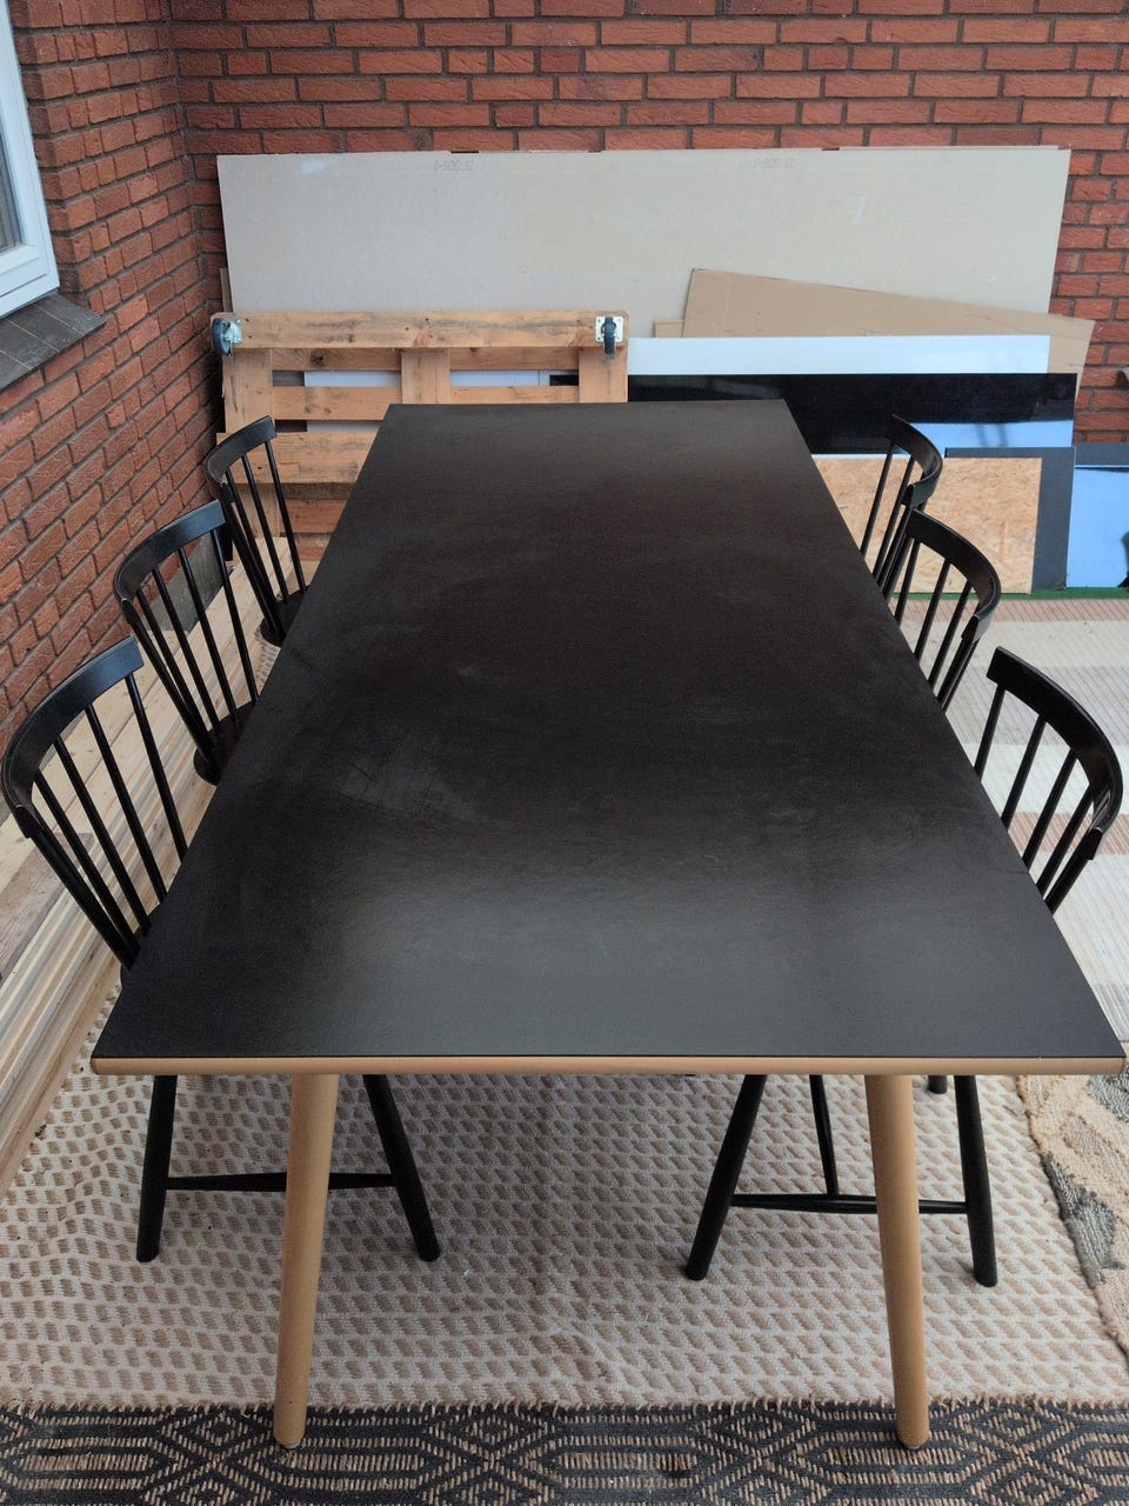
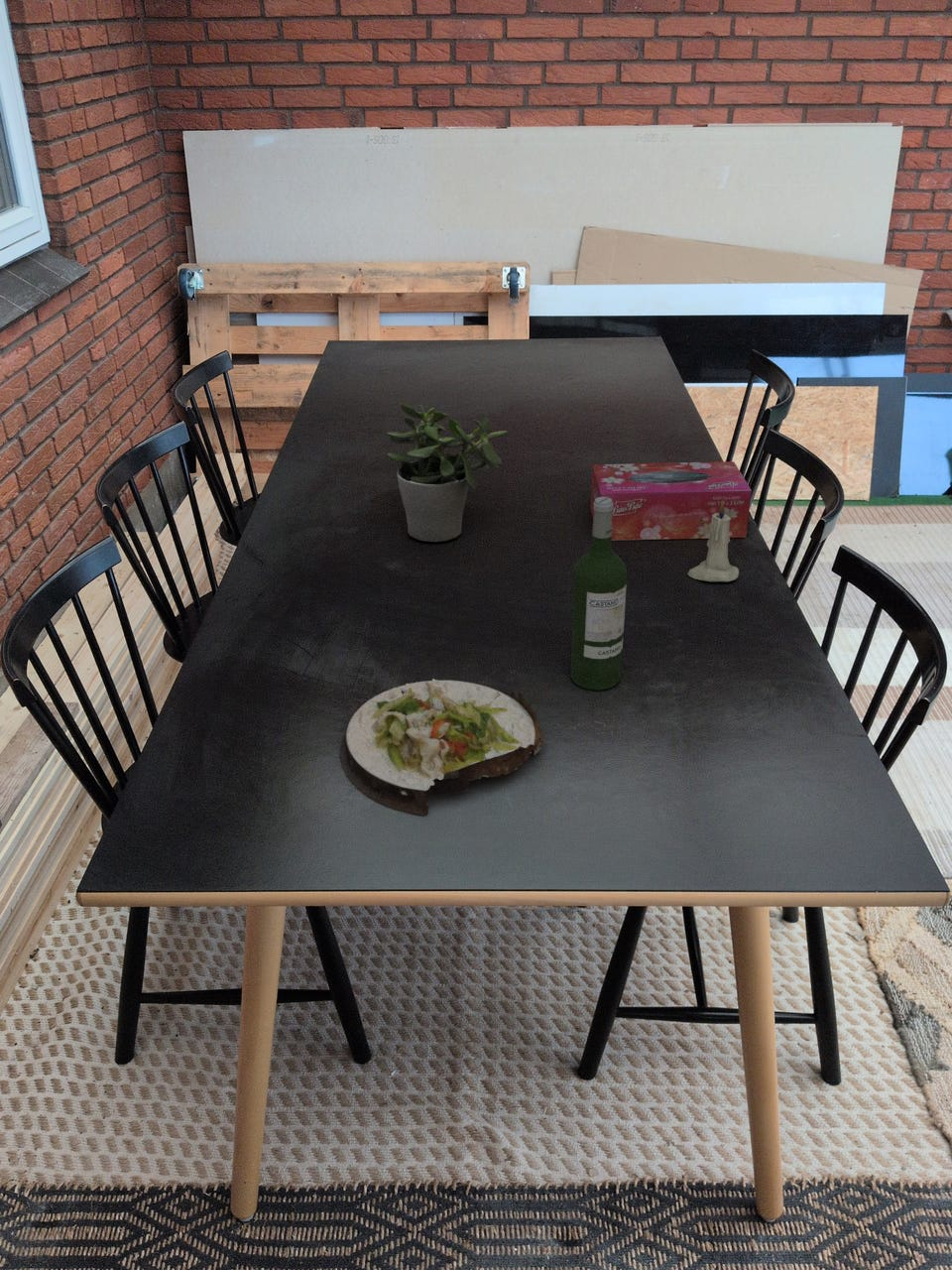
+ candle [687,500,740,582]
+ wine bottle [569,497,628,692]
+ tissue box [590,460,753,542]
+ salad plate [339,678,544,817]
+ potted plant [386,403,509,543]
